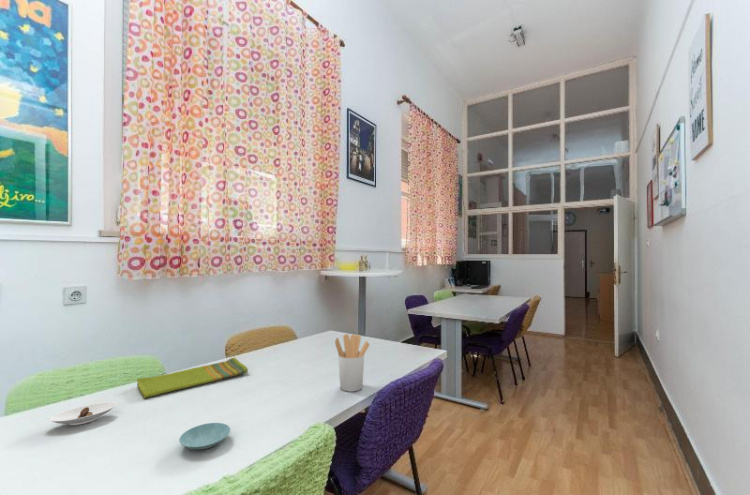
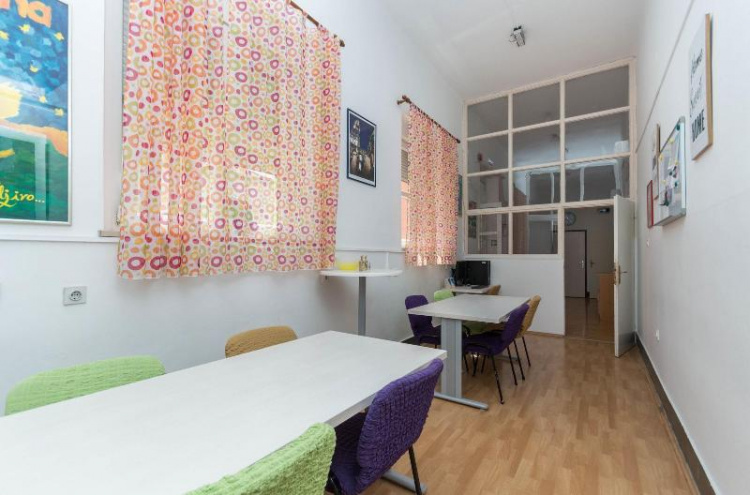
- dish towel [136,356,249,399]
- saucer [48,401,118,426]
- saucer [178,422,231,451]
- utensil holder [334,333,371,393]
